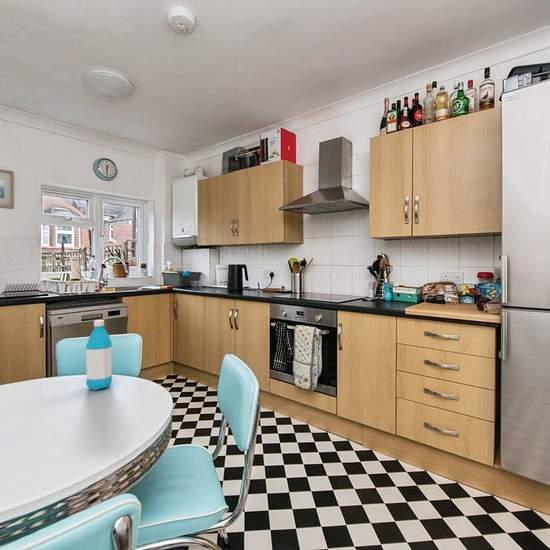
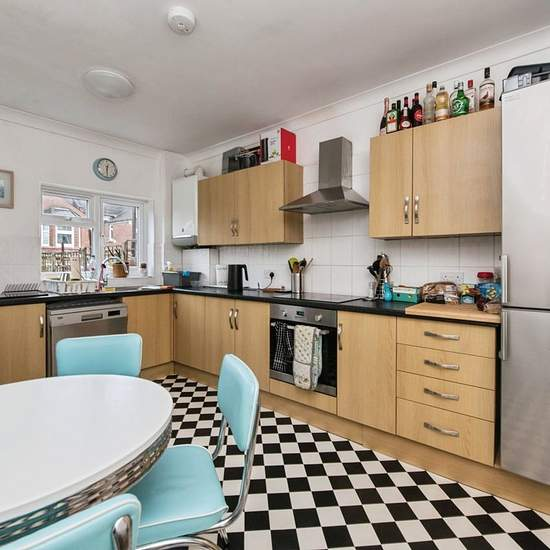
- water bottle [85,319,113,391]
